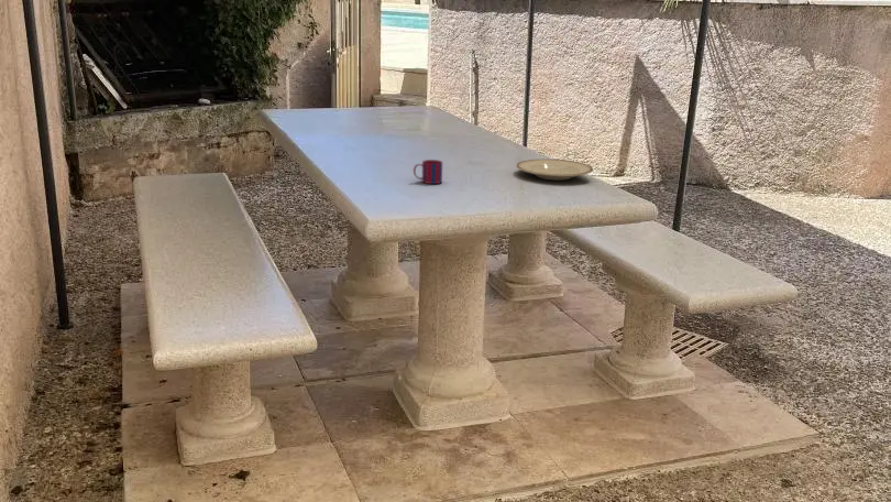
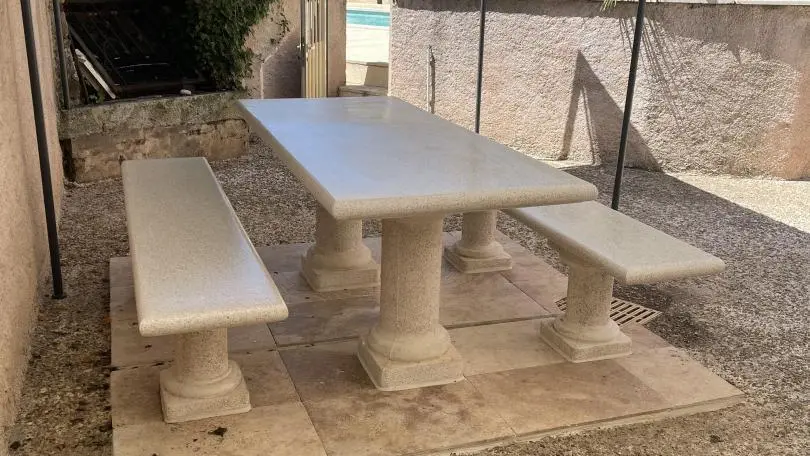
- mug [413,159,443,185]
- plate [515,159,594,181]
